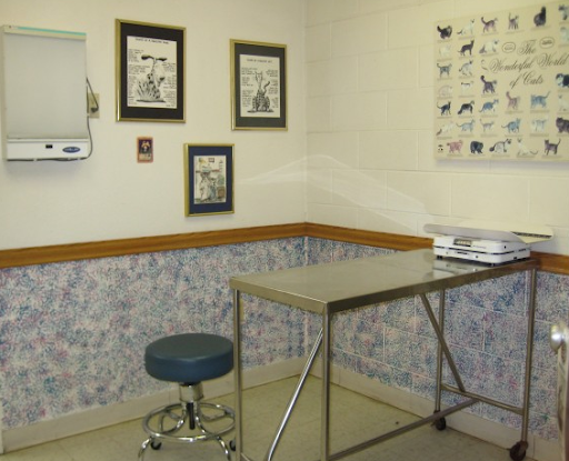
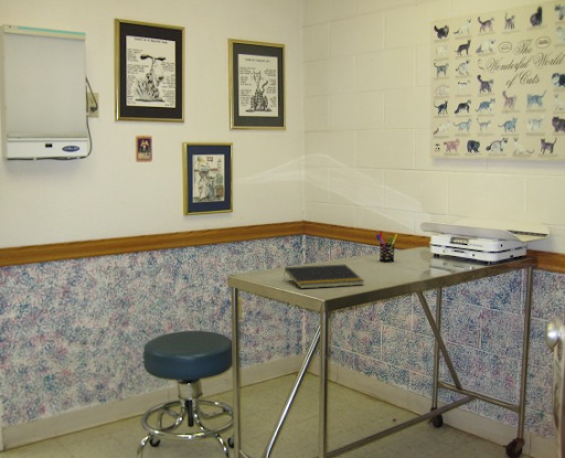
+ notepad [282,263,365,290]
+ pen holder [375,231,398,263]
